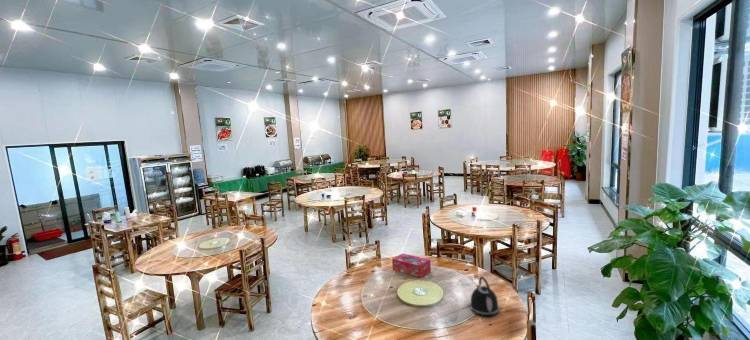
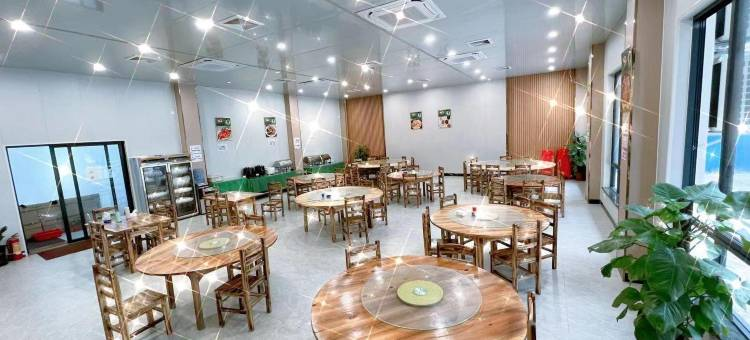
- tissue box [391,252,432,279]
- kettle [469,276,500,317]
